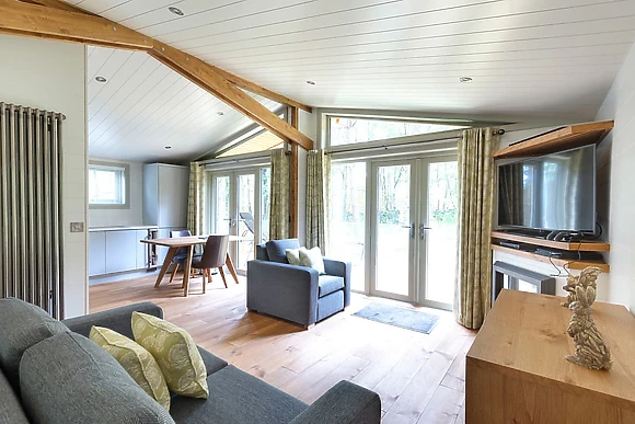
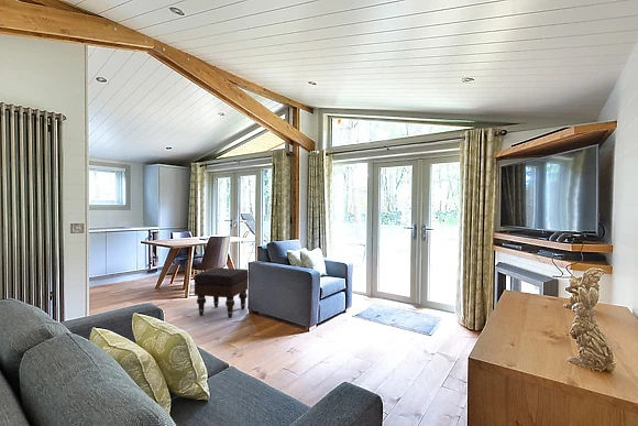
+ ottoman [194,266,249,319]
